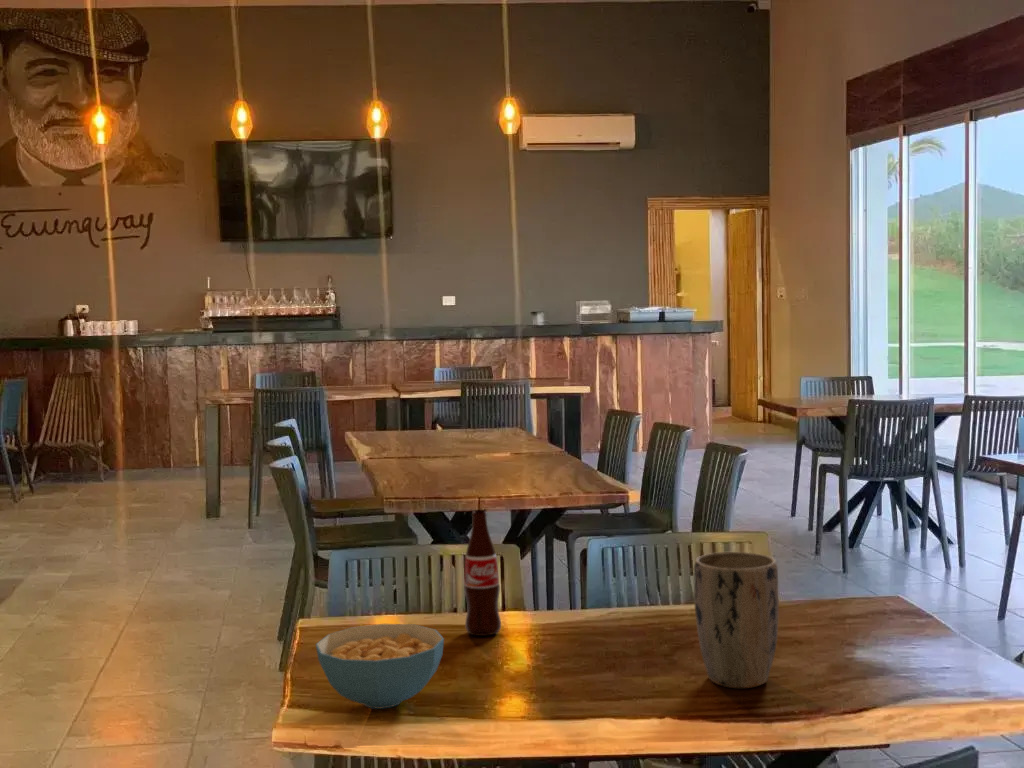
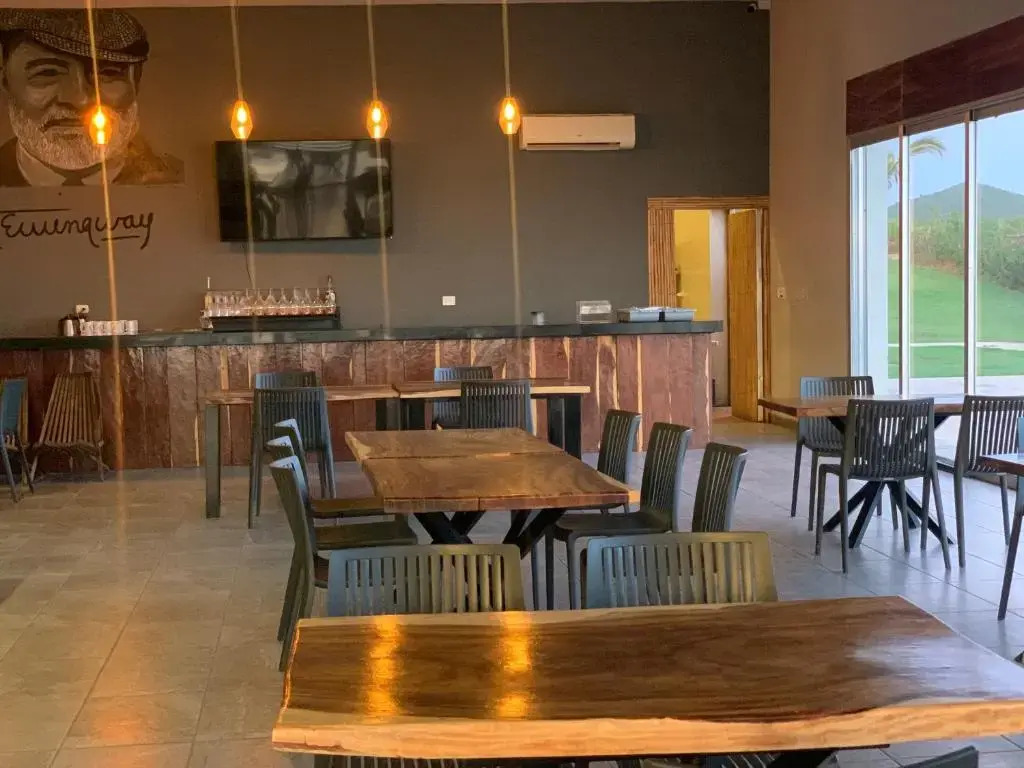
- bottle [463,509,502,637]
- plant pot [693,551,780,689]
- cereal bowl [315,623,445,710]
